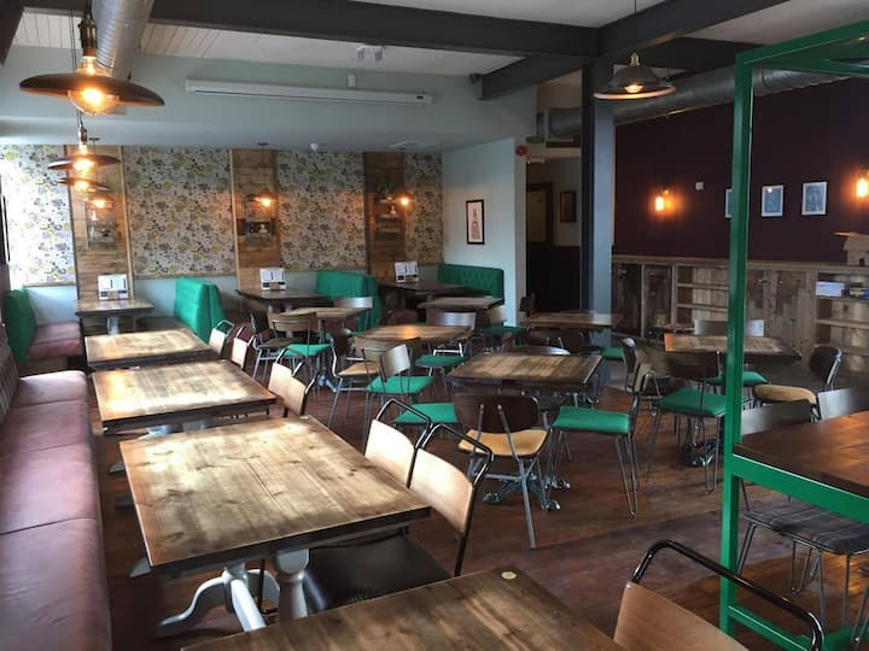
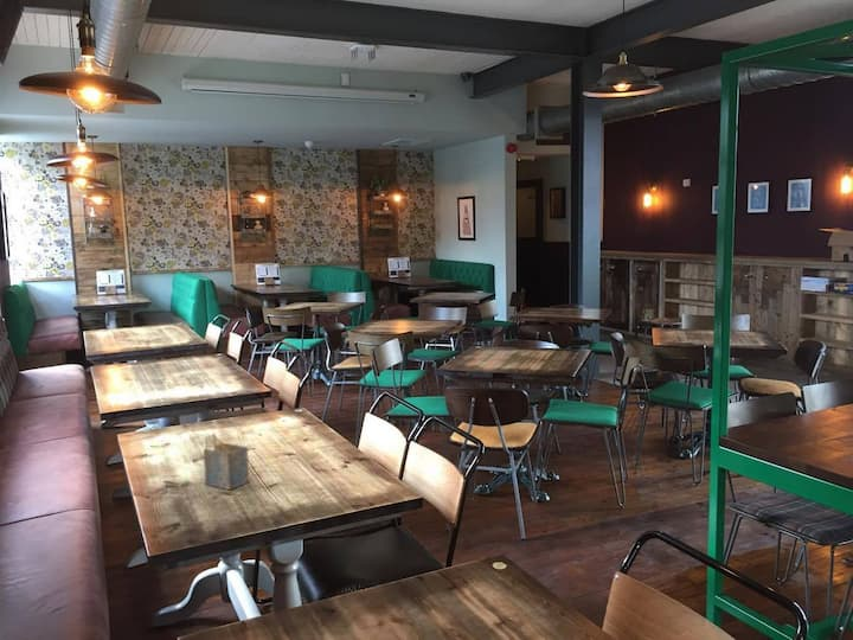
+ napkin holder [203,433,250,491]
